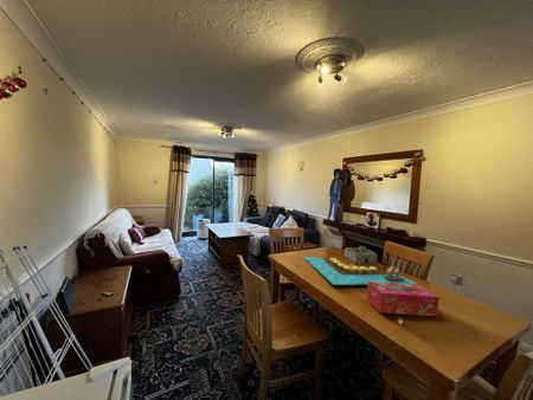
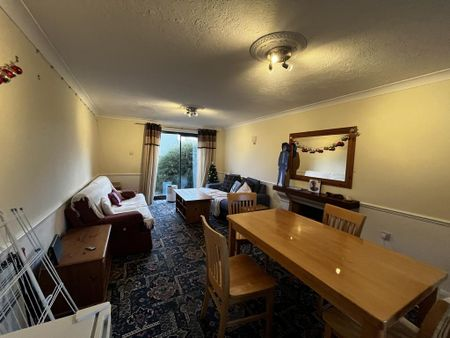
- board game [303,245,418,286]
- tissue box [366,282,439,317]
